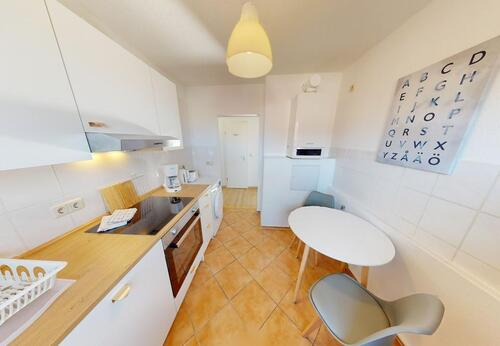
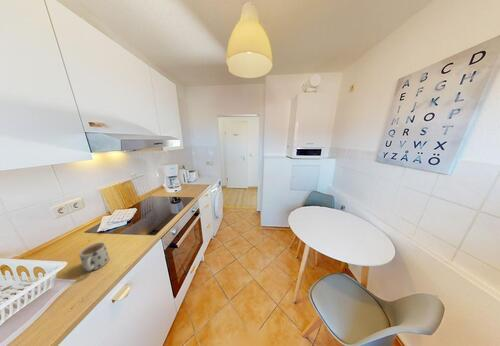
+ mug [78,241,110,272]
